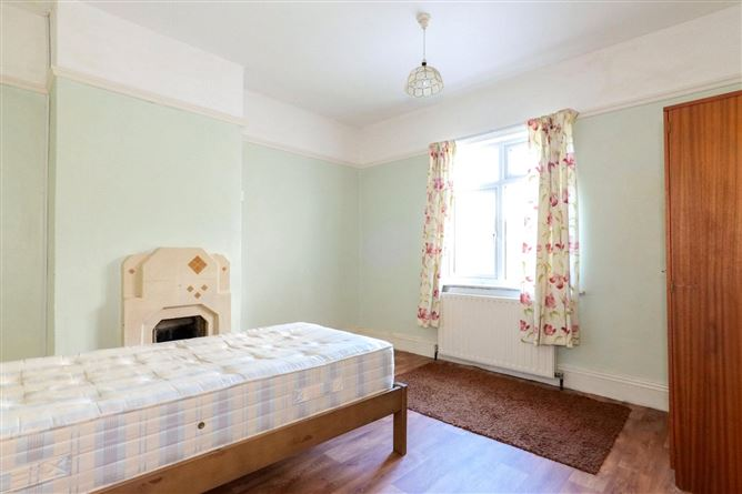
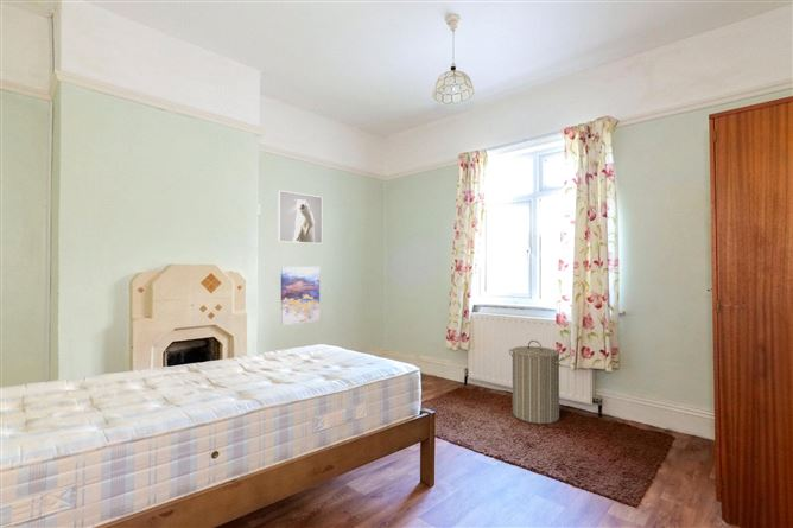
+ wall art [280,266,321,326]
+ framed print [277,190,323,244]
+ laundry hamper [508,339,565,425]
